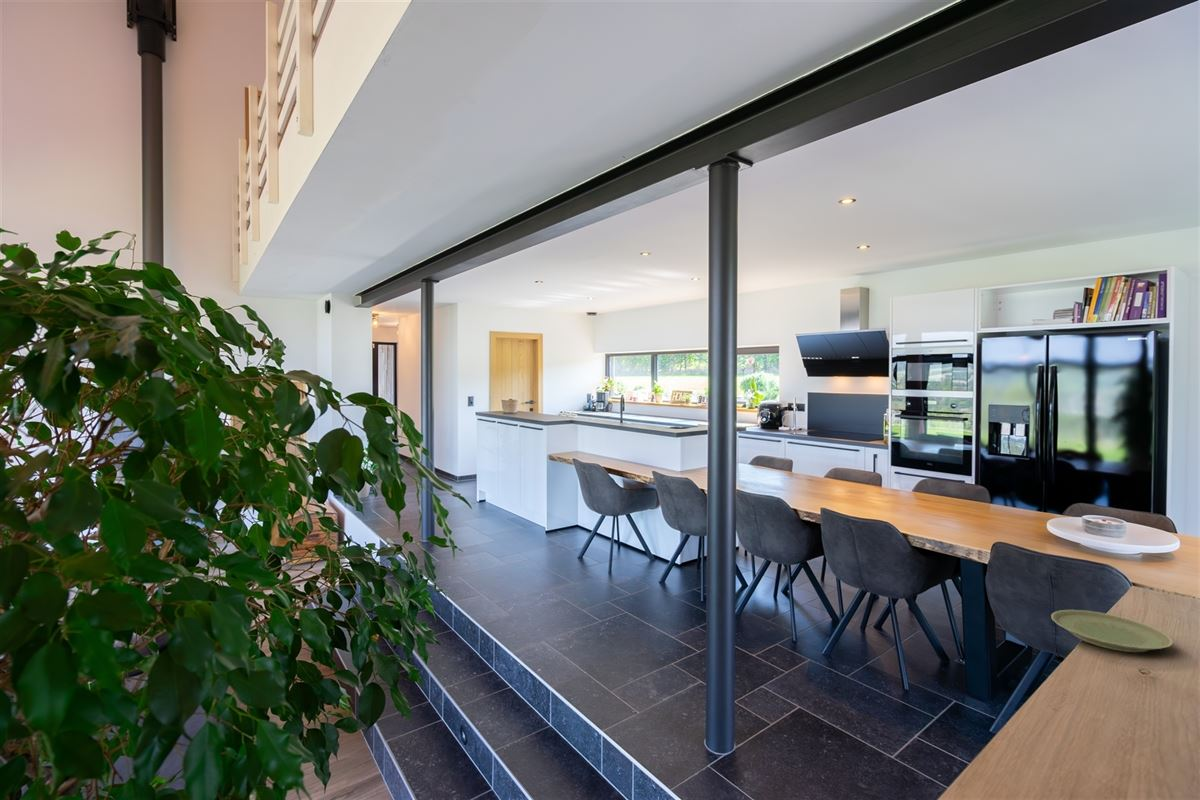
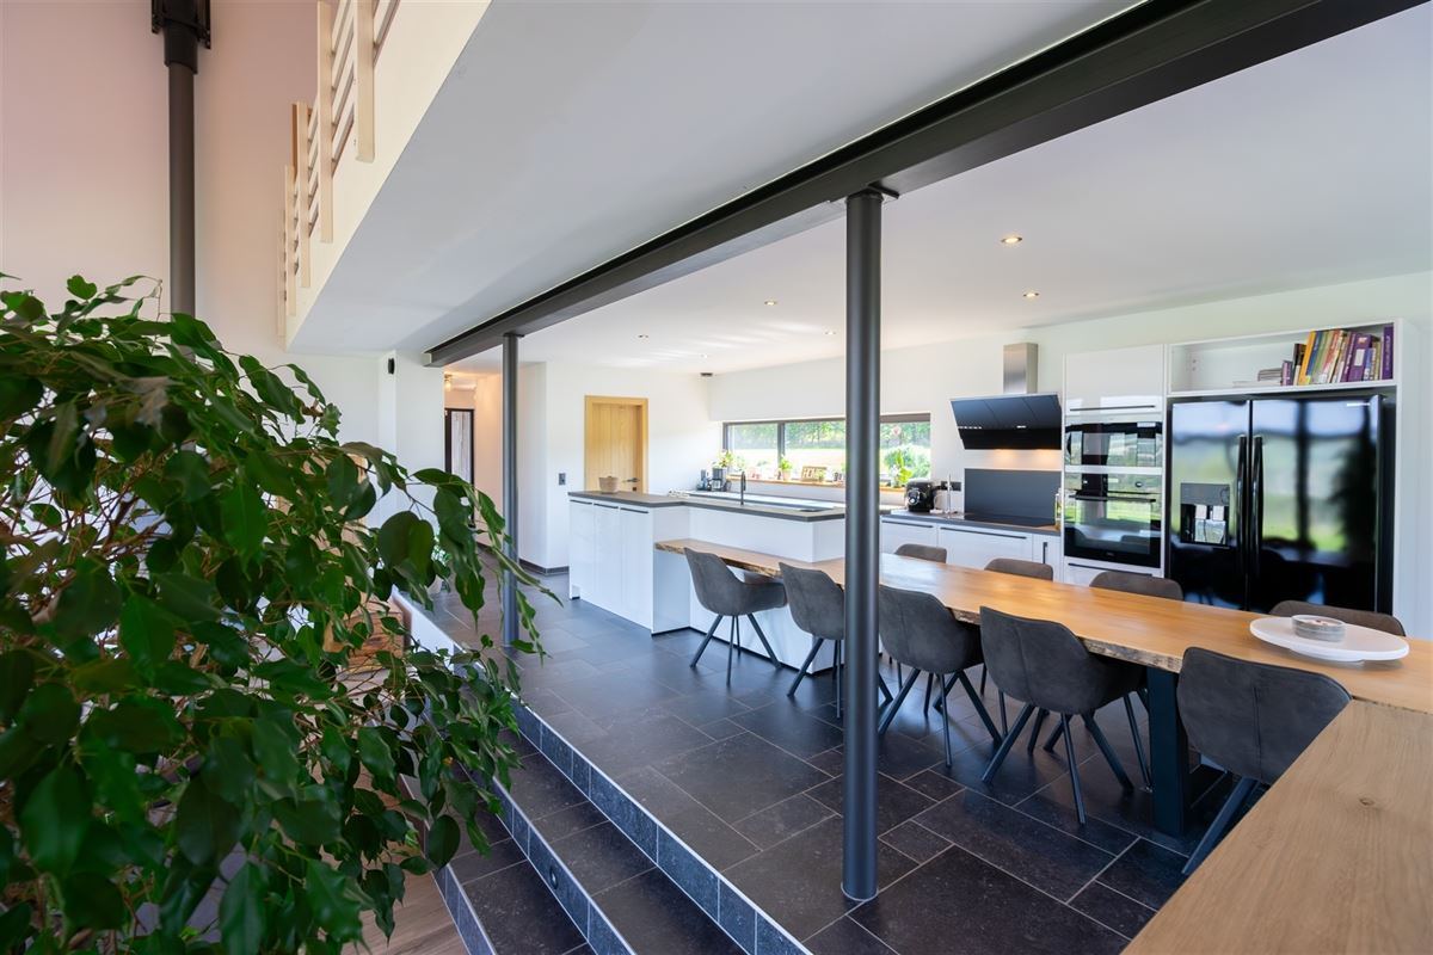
- plate [1050,609,1174,653]
